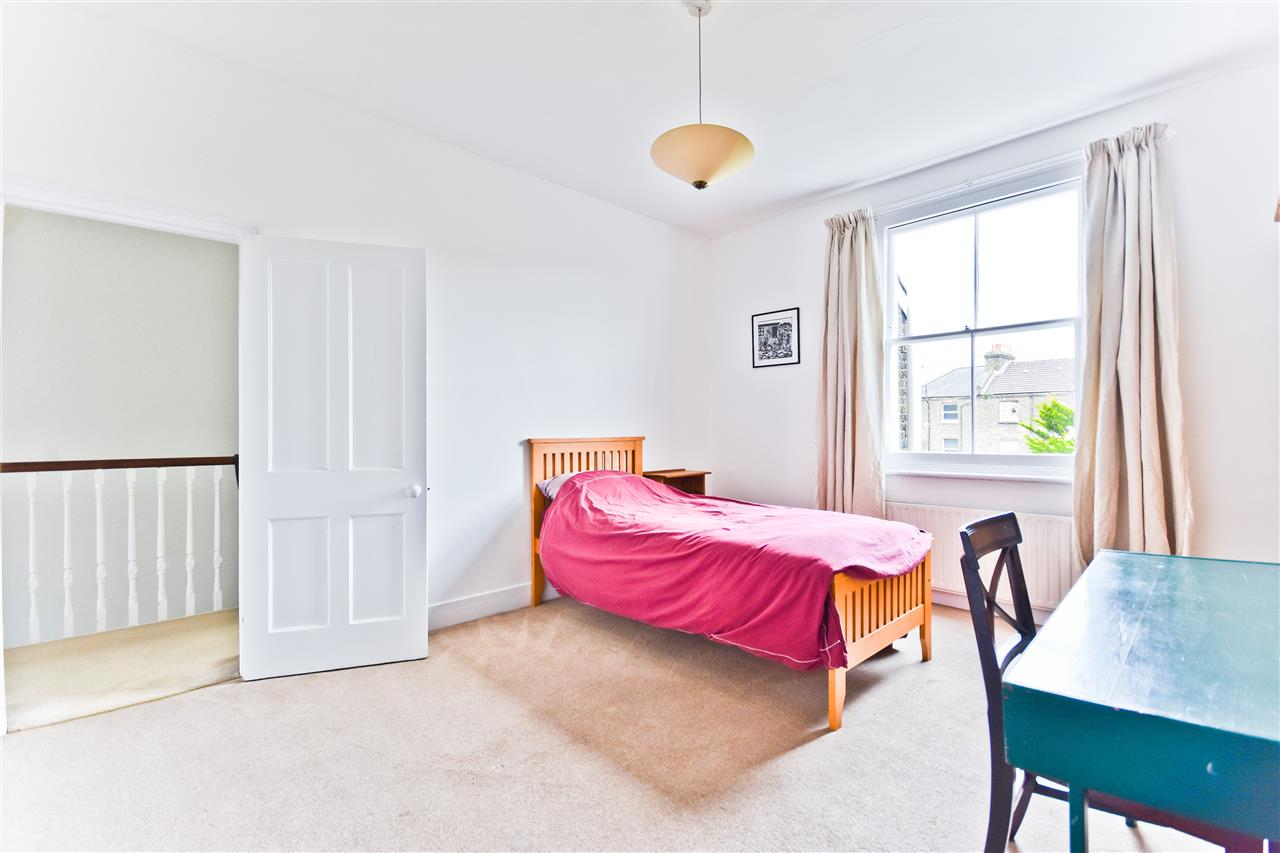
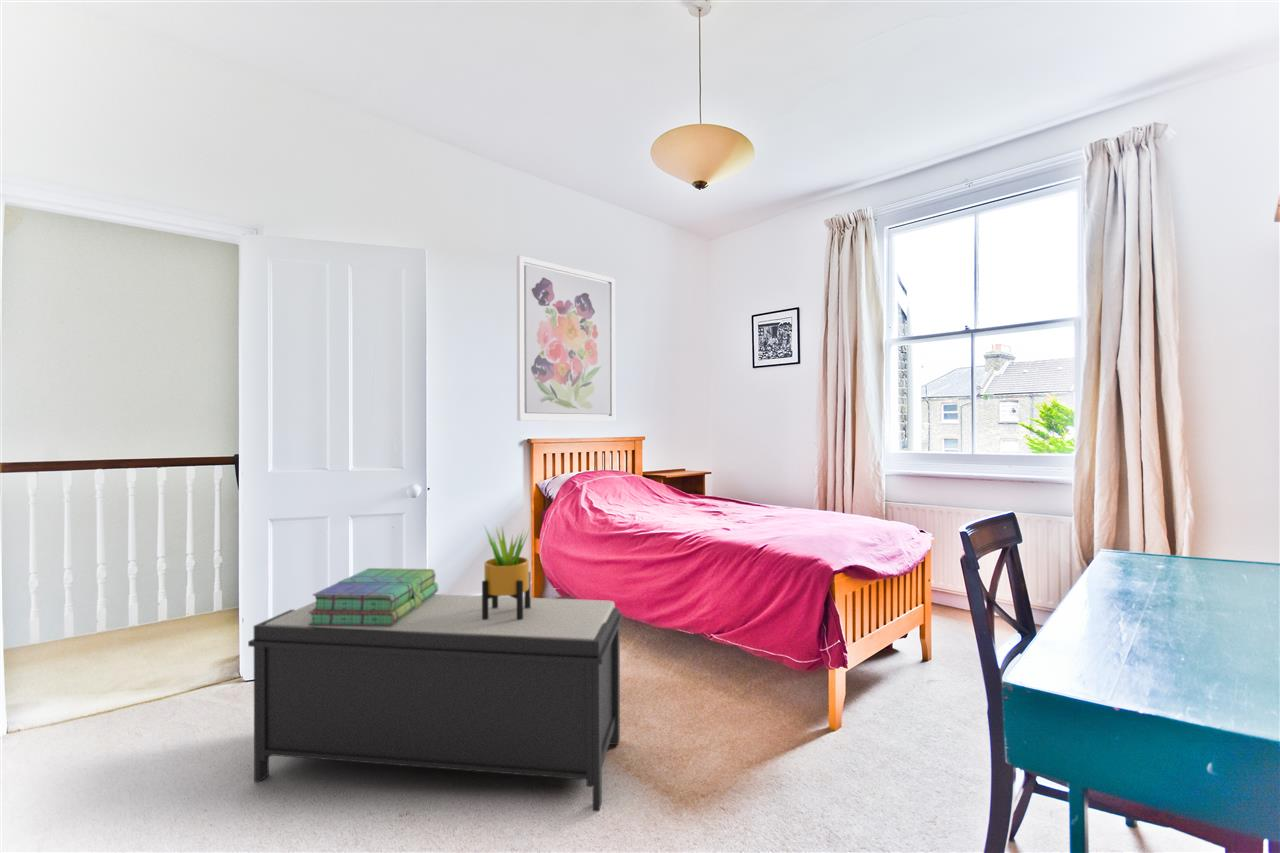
+ wall art [516,254,616,422]
+ stack of books [308,567,439,626]
+ bench [247,593,624,812]
+ potted plant [481,525,532,620]
